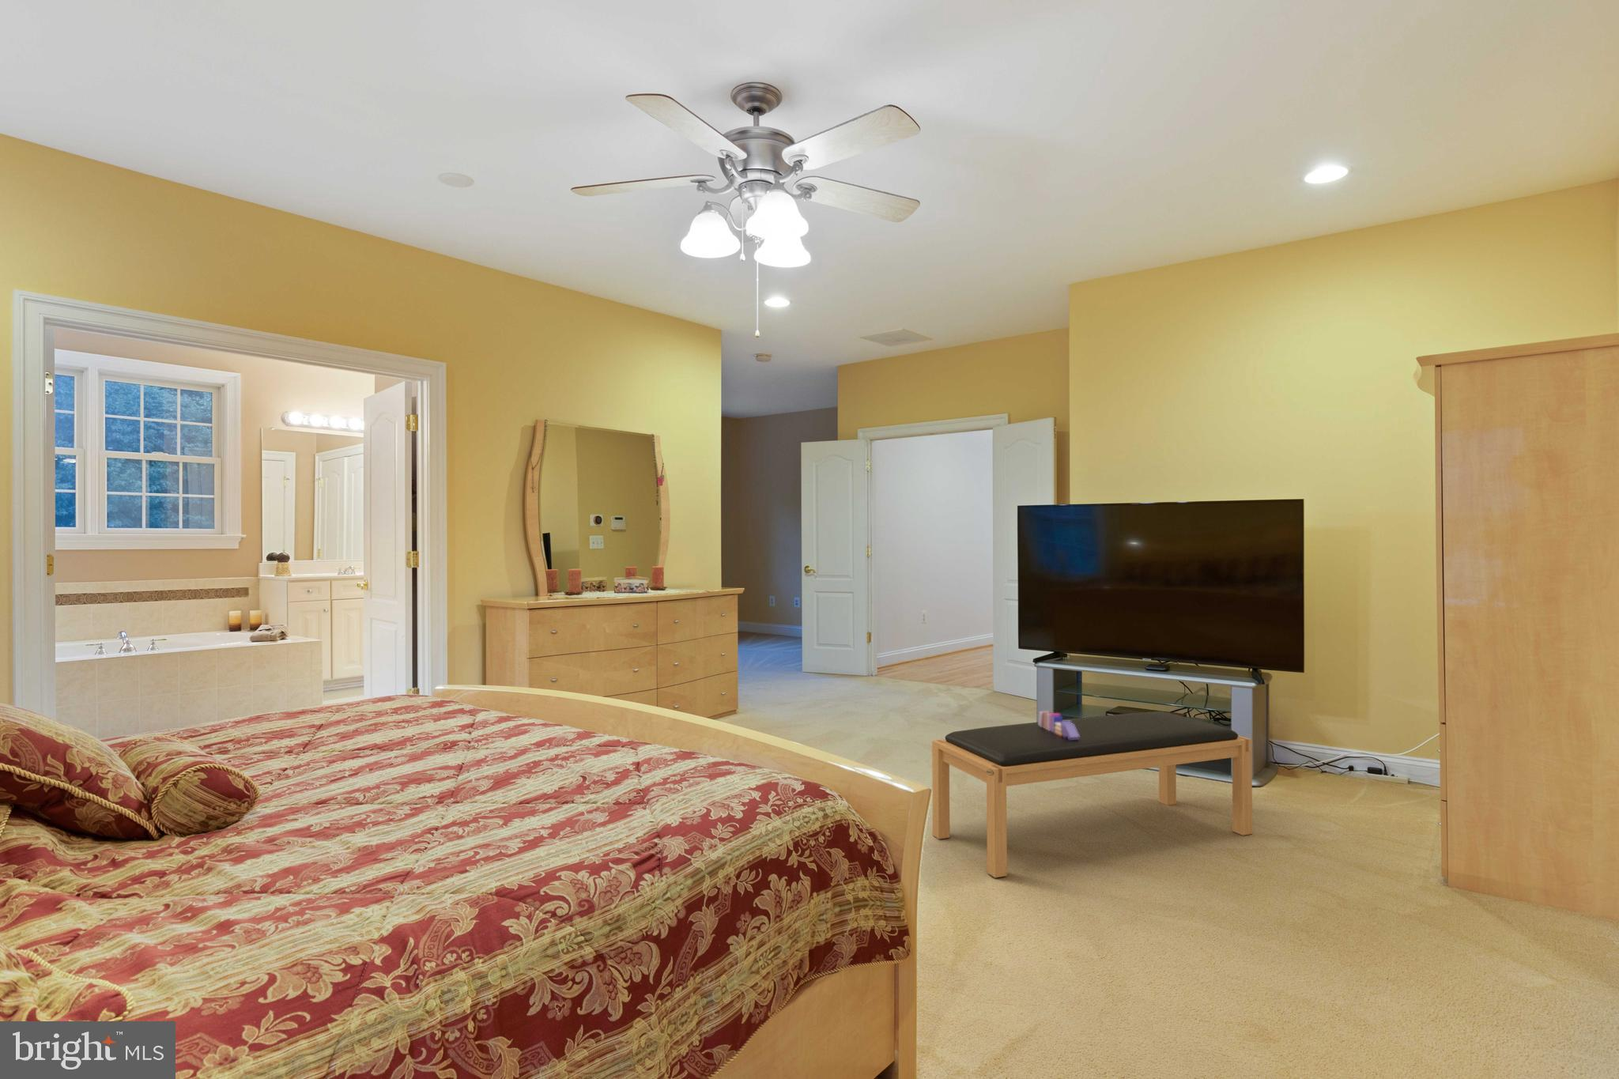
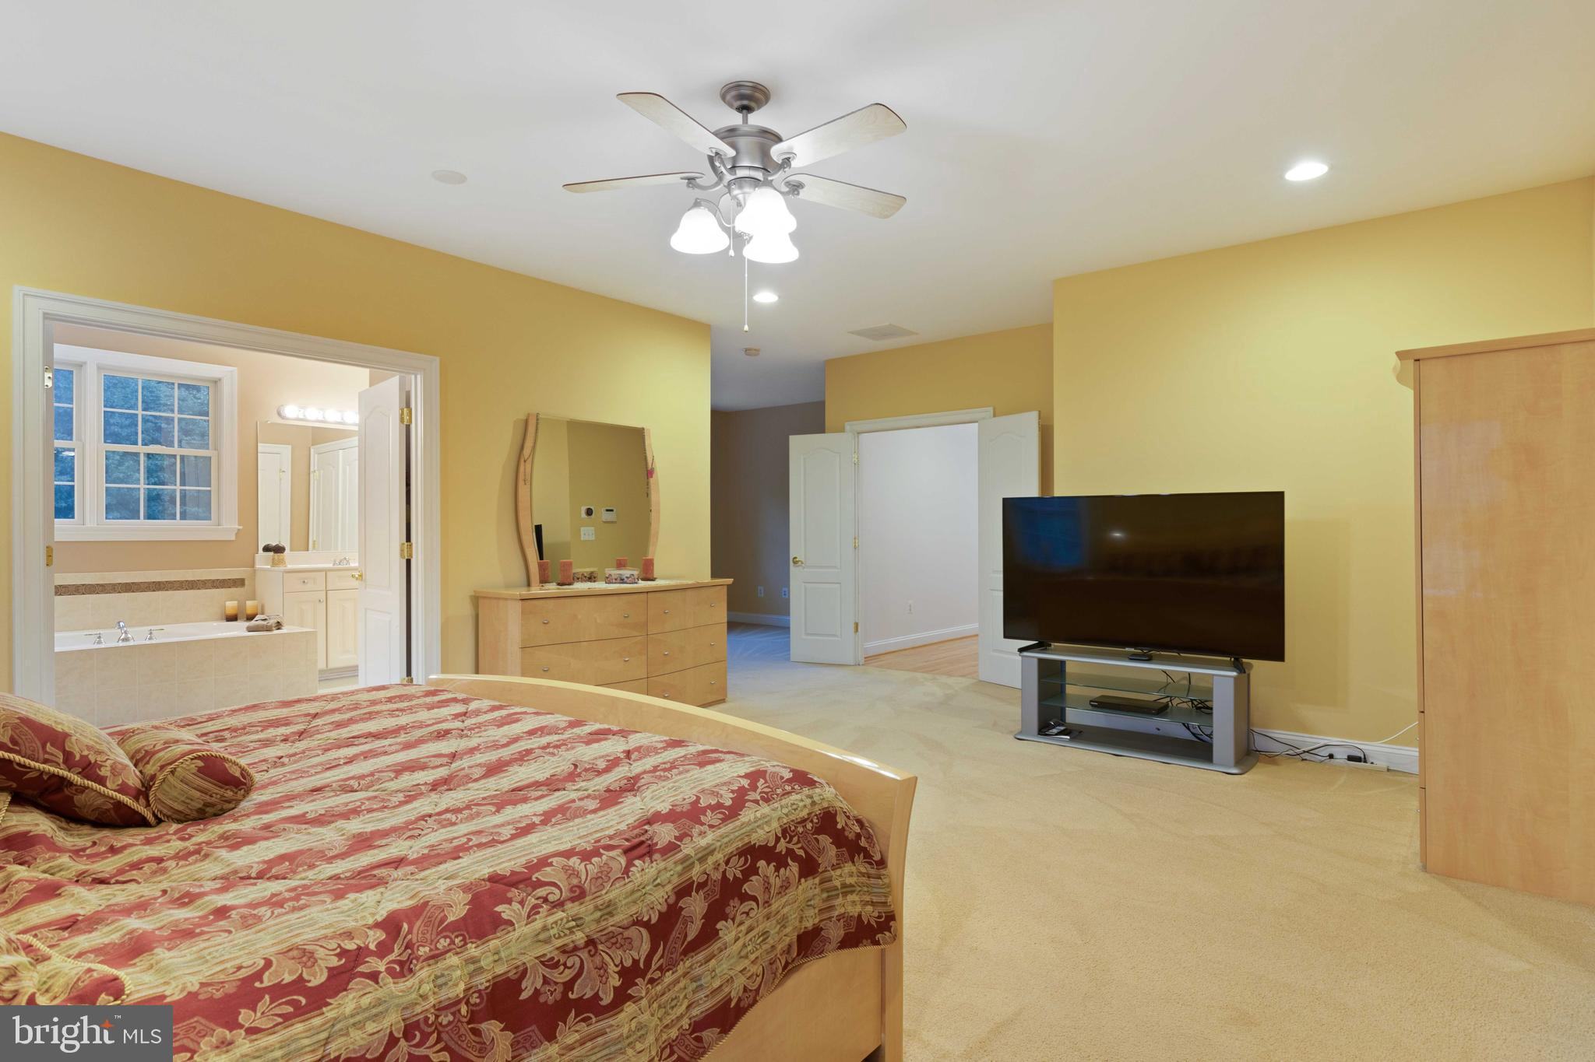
- books [1038,711,1079,739]
- bench [932,711,1253,878]
